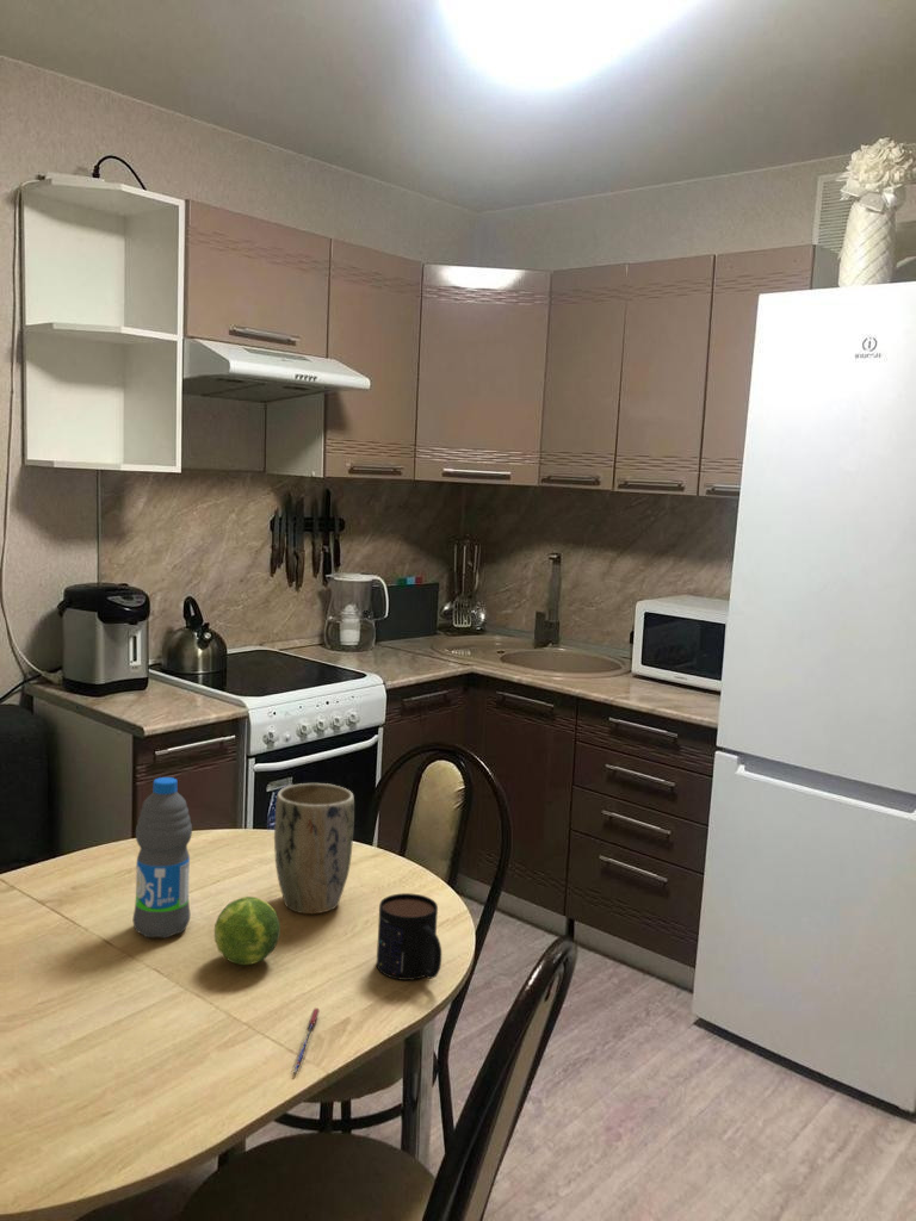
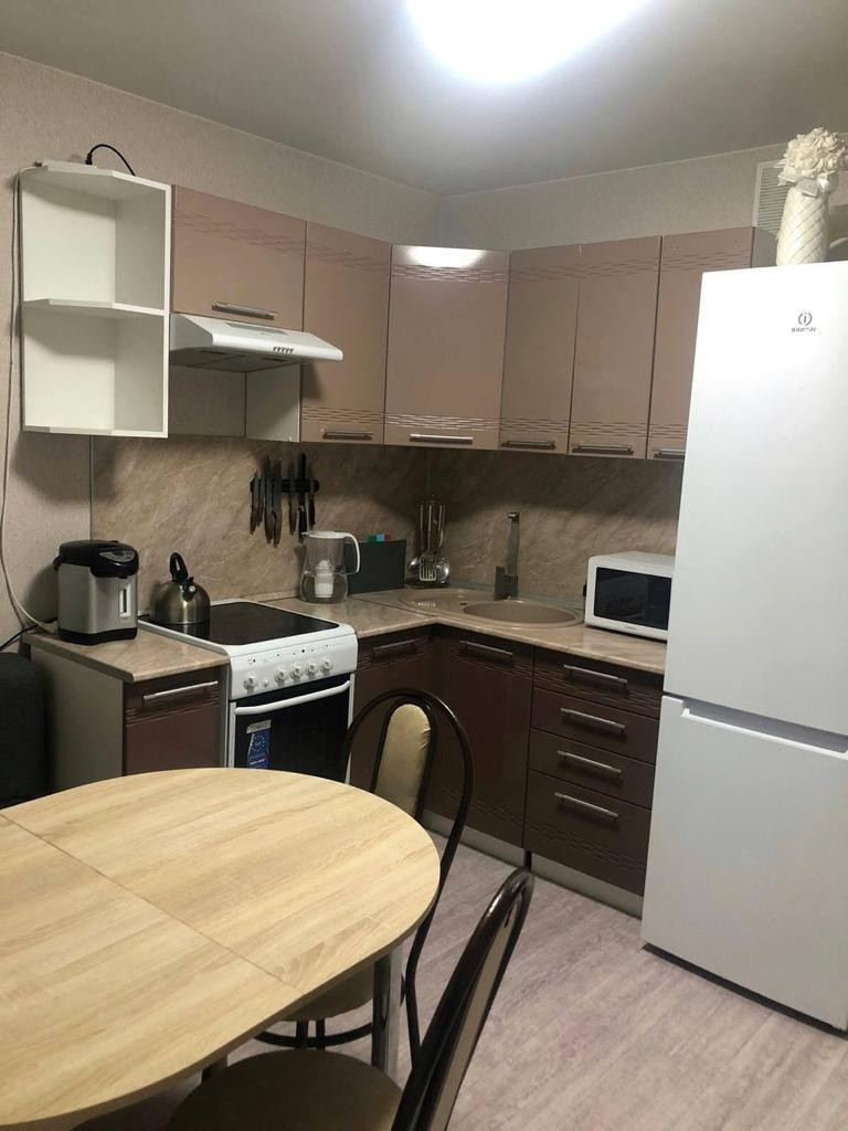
- mug [376,892,442,981]
- water bottle [132,776,193,940]
- plant pot [273,782,355,915]
- fruit [213,895,281,966]
- pen [290,1006,321,1074]
